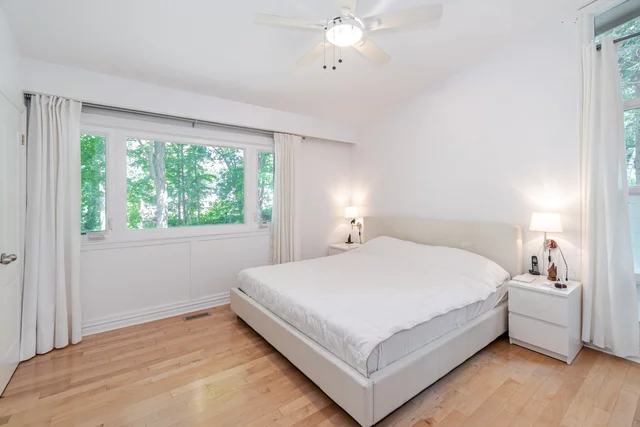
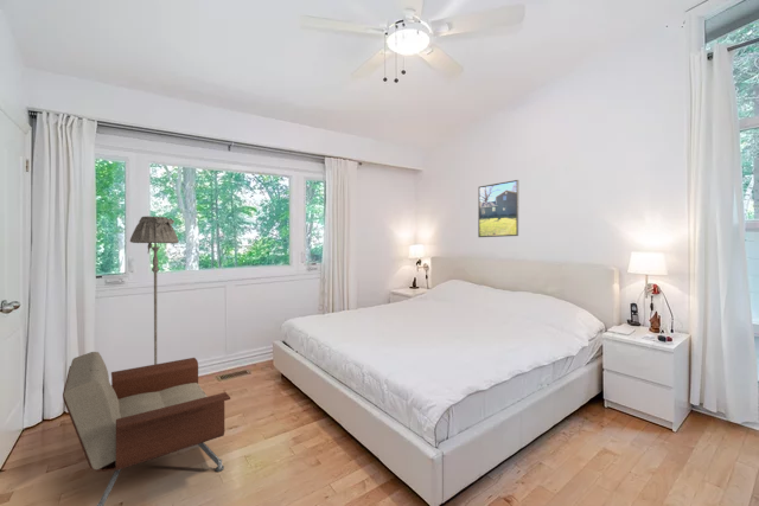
+ floor lamp [129,214,180,365]
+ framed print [477,179,519,238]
+ armchair [62,351,231,506]
